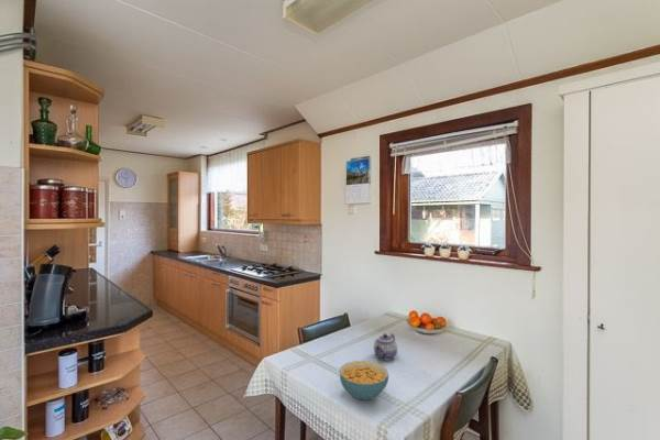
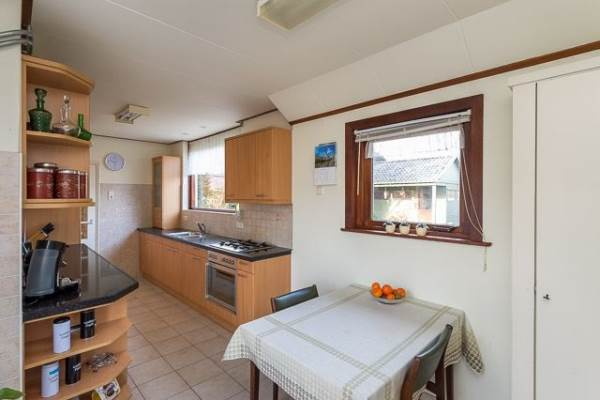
- cereal bowl [339,360,389,400]
- teapot [373,332,398,361]
